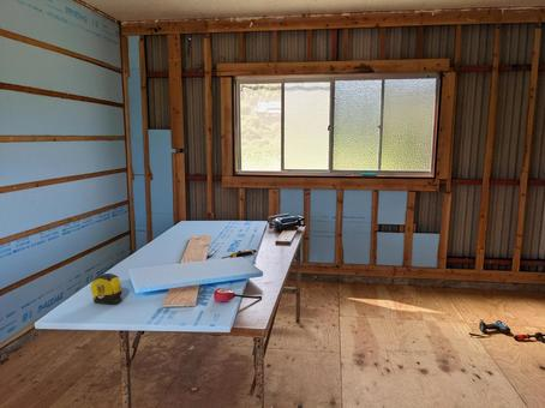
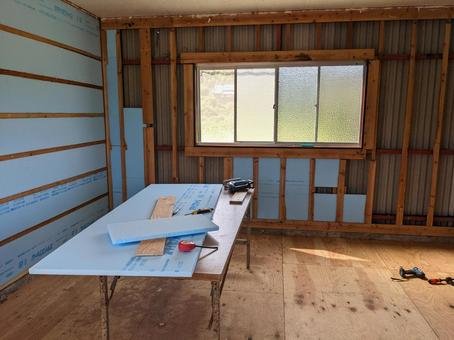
- tape measure [90,272,122,305]
